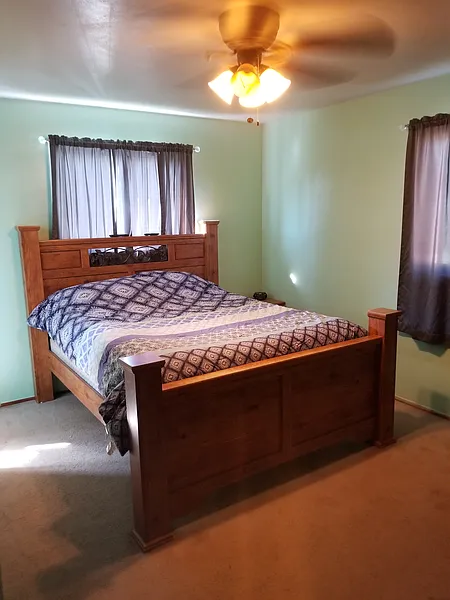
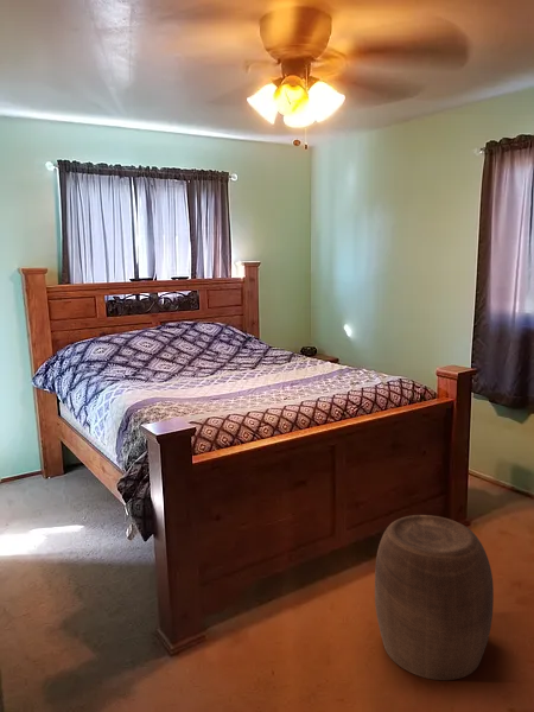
+ stool [374,514,495,681]
